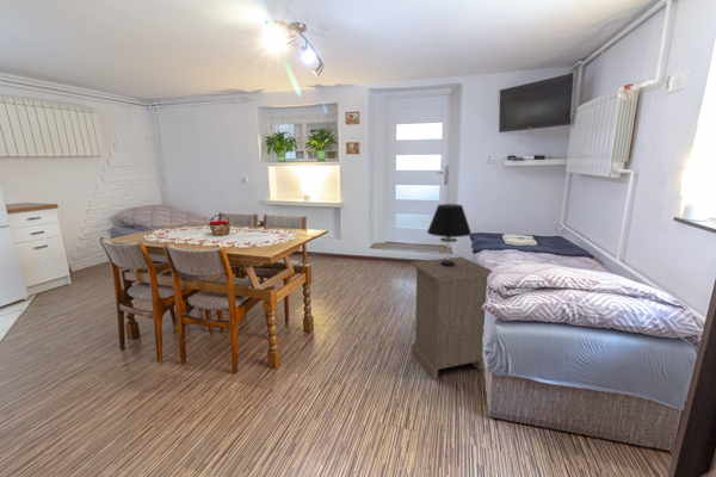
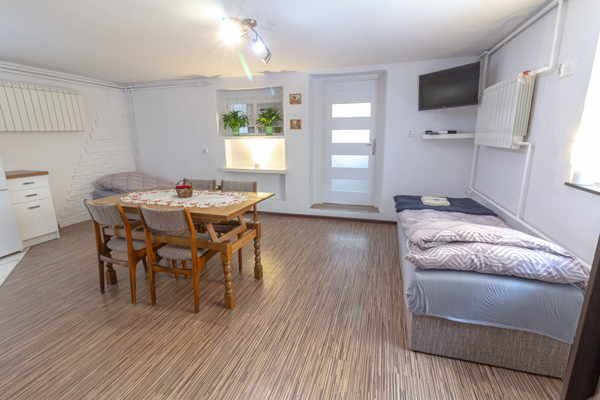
- nightstand [409,255,494,382]
- table lamp [426,203,473,267]
